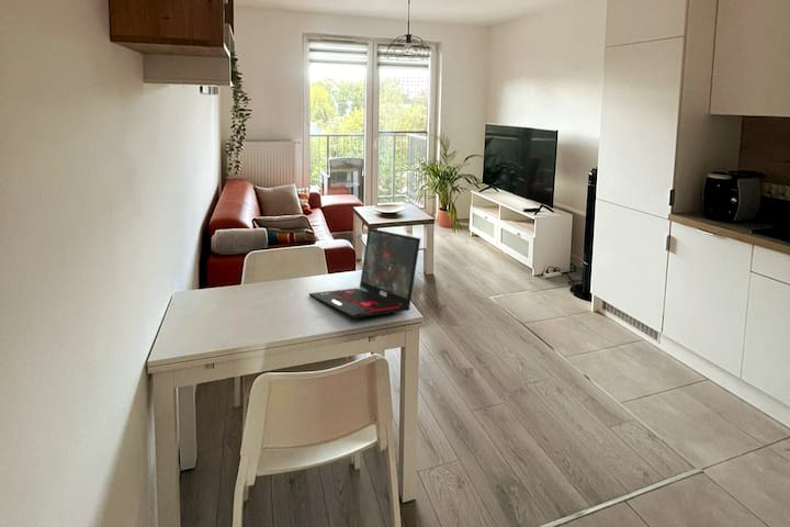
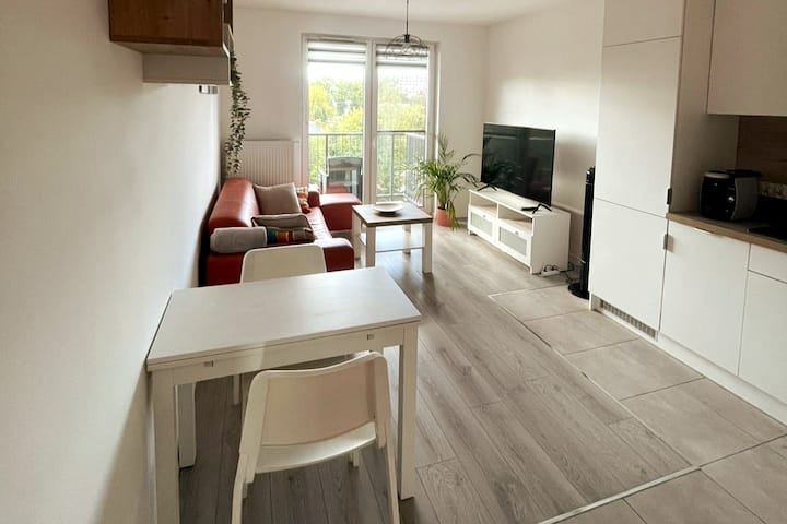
- laptop [308,227,421,319]
